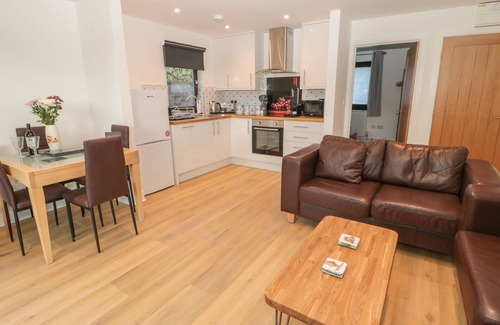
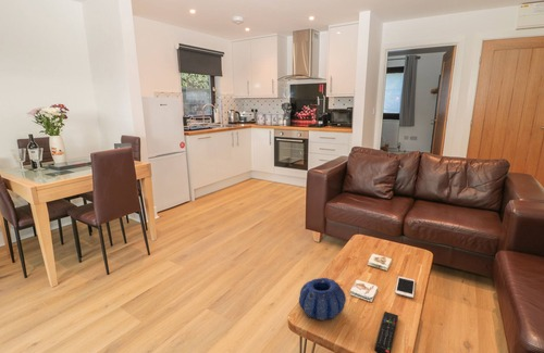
+ cell phone [394,276,416,299]
+ decorative bowl [298,277,347,322]
+ remote control [373,311,399,353]
